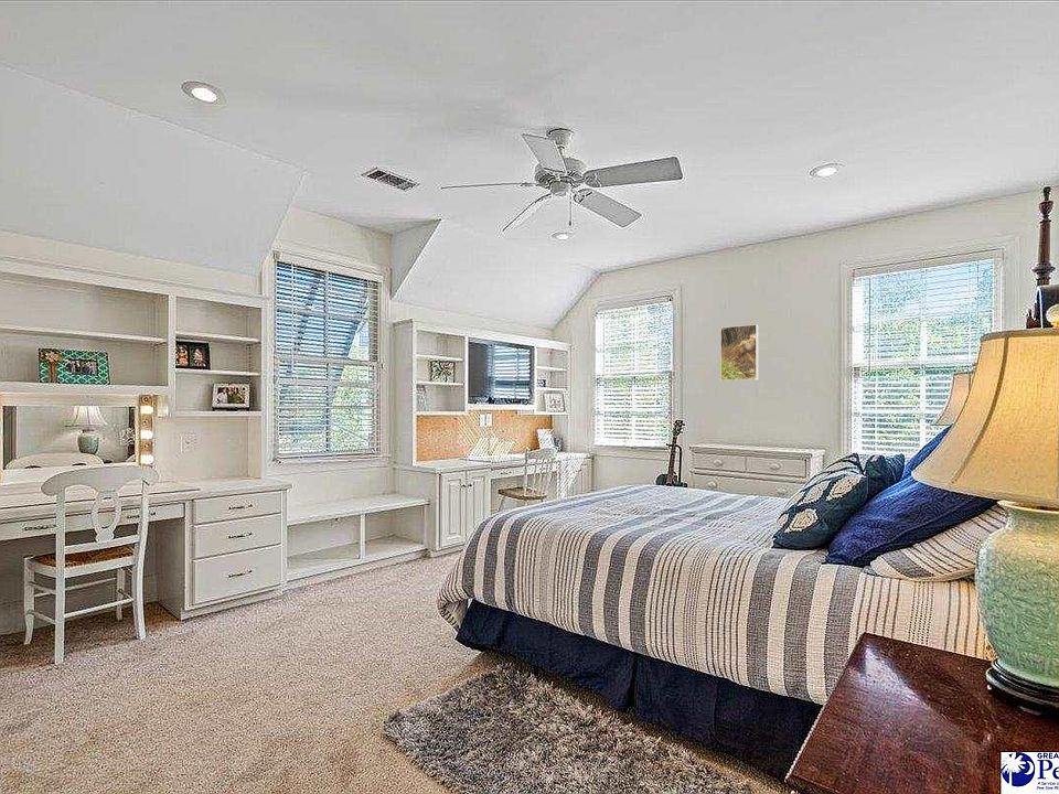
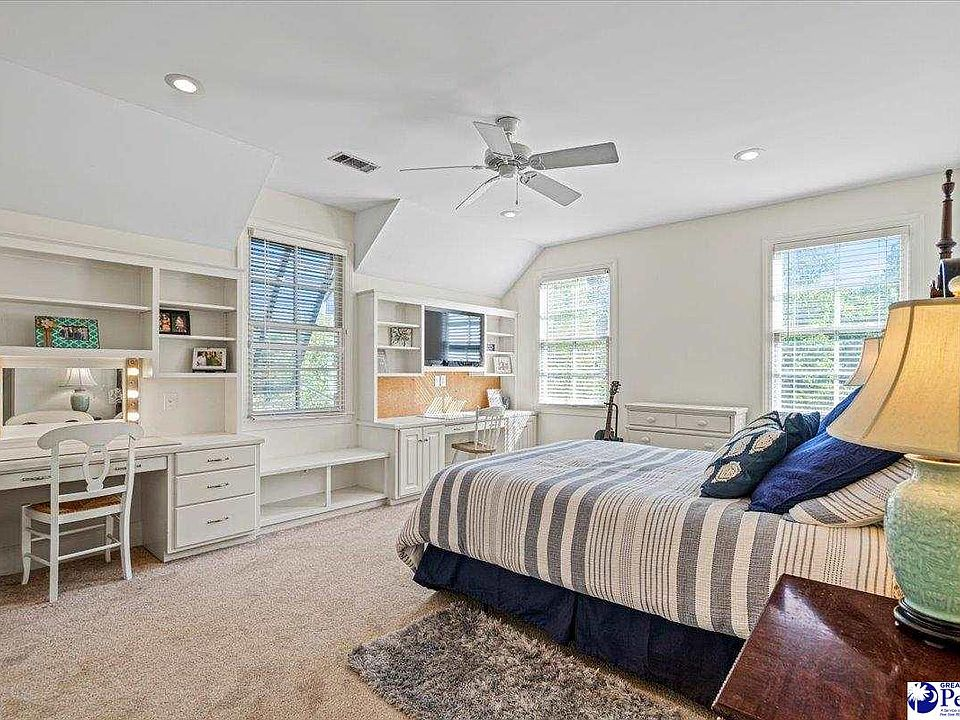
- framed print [719,323,759,382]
